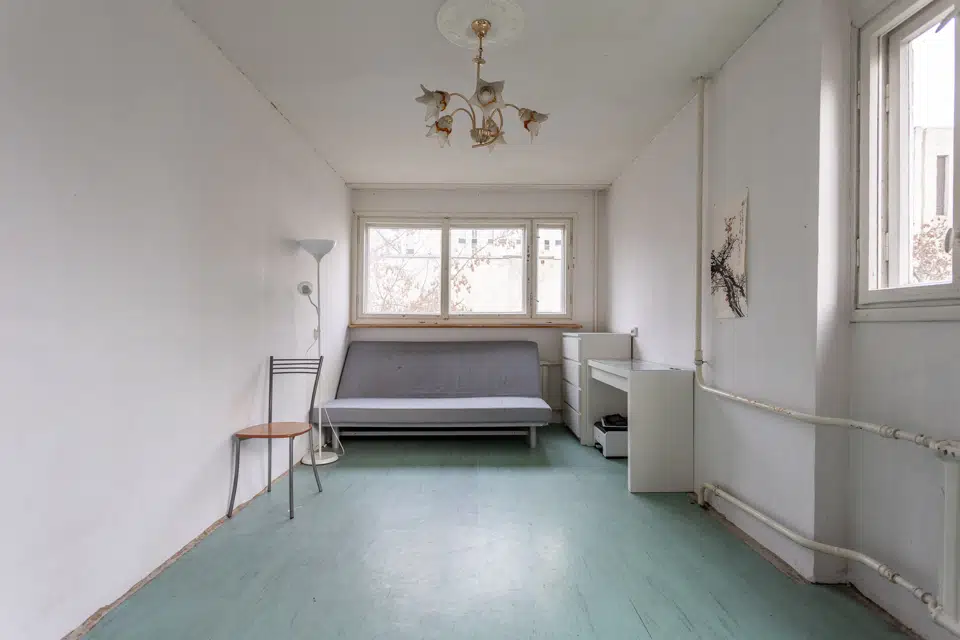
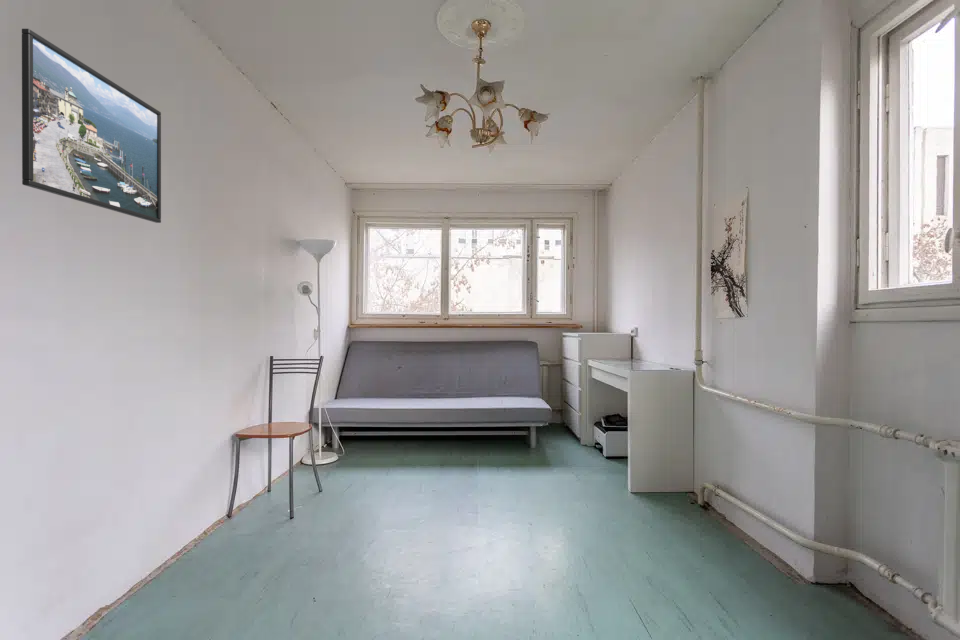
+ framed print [21,28,162,224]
